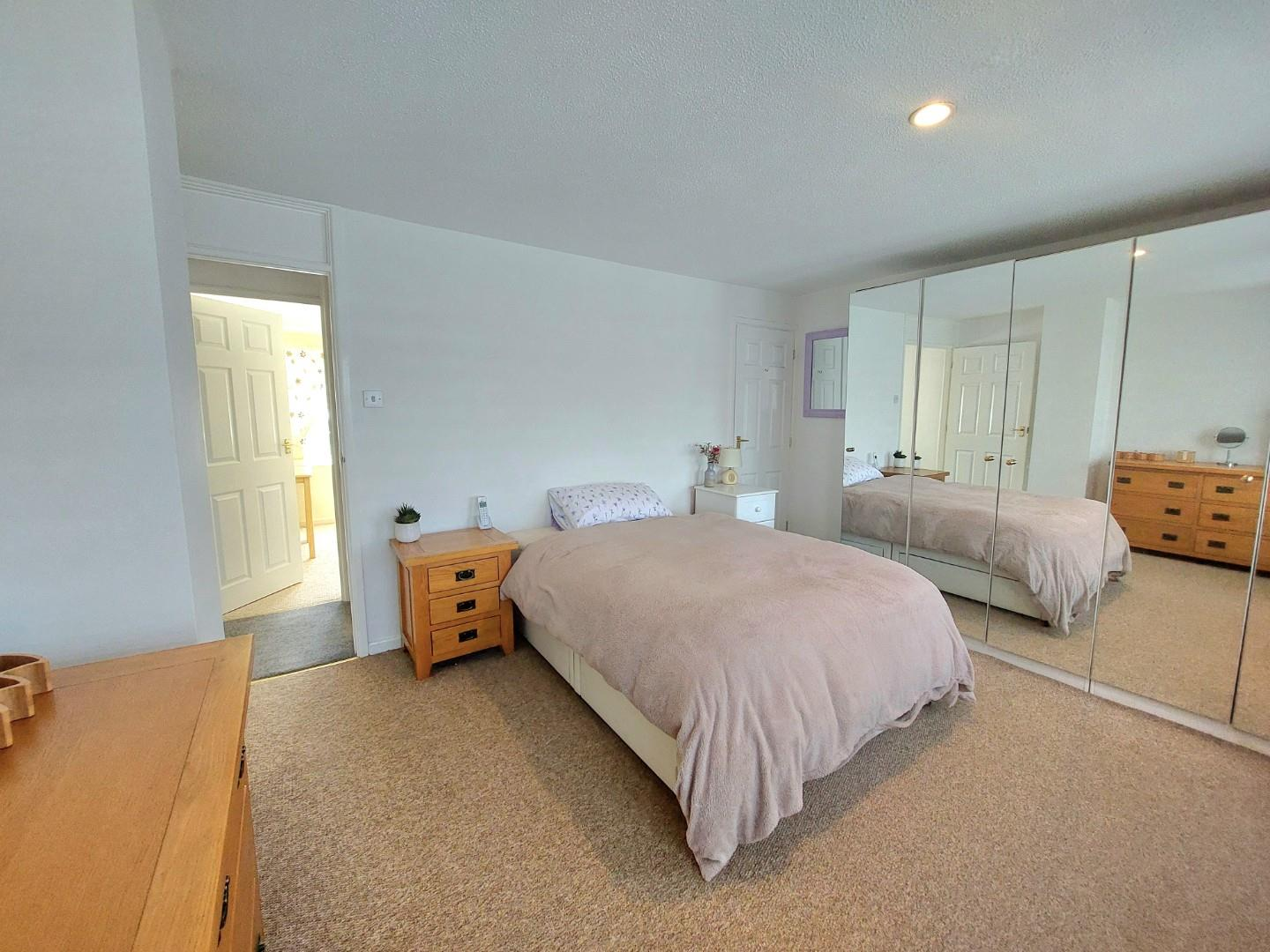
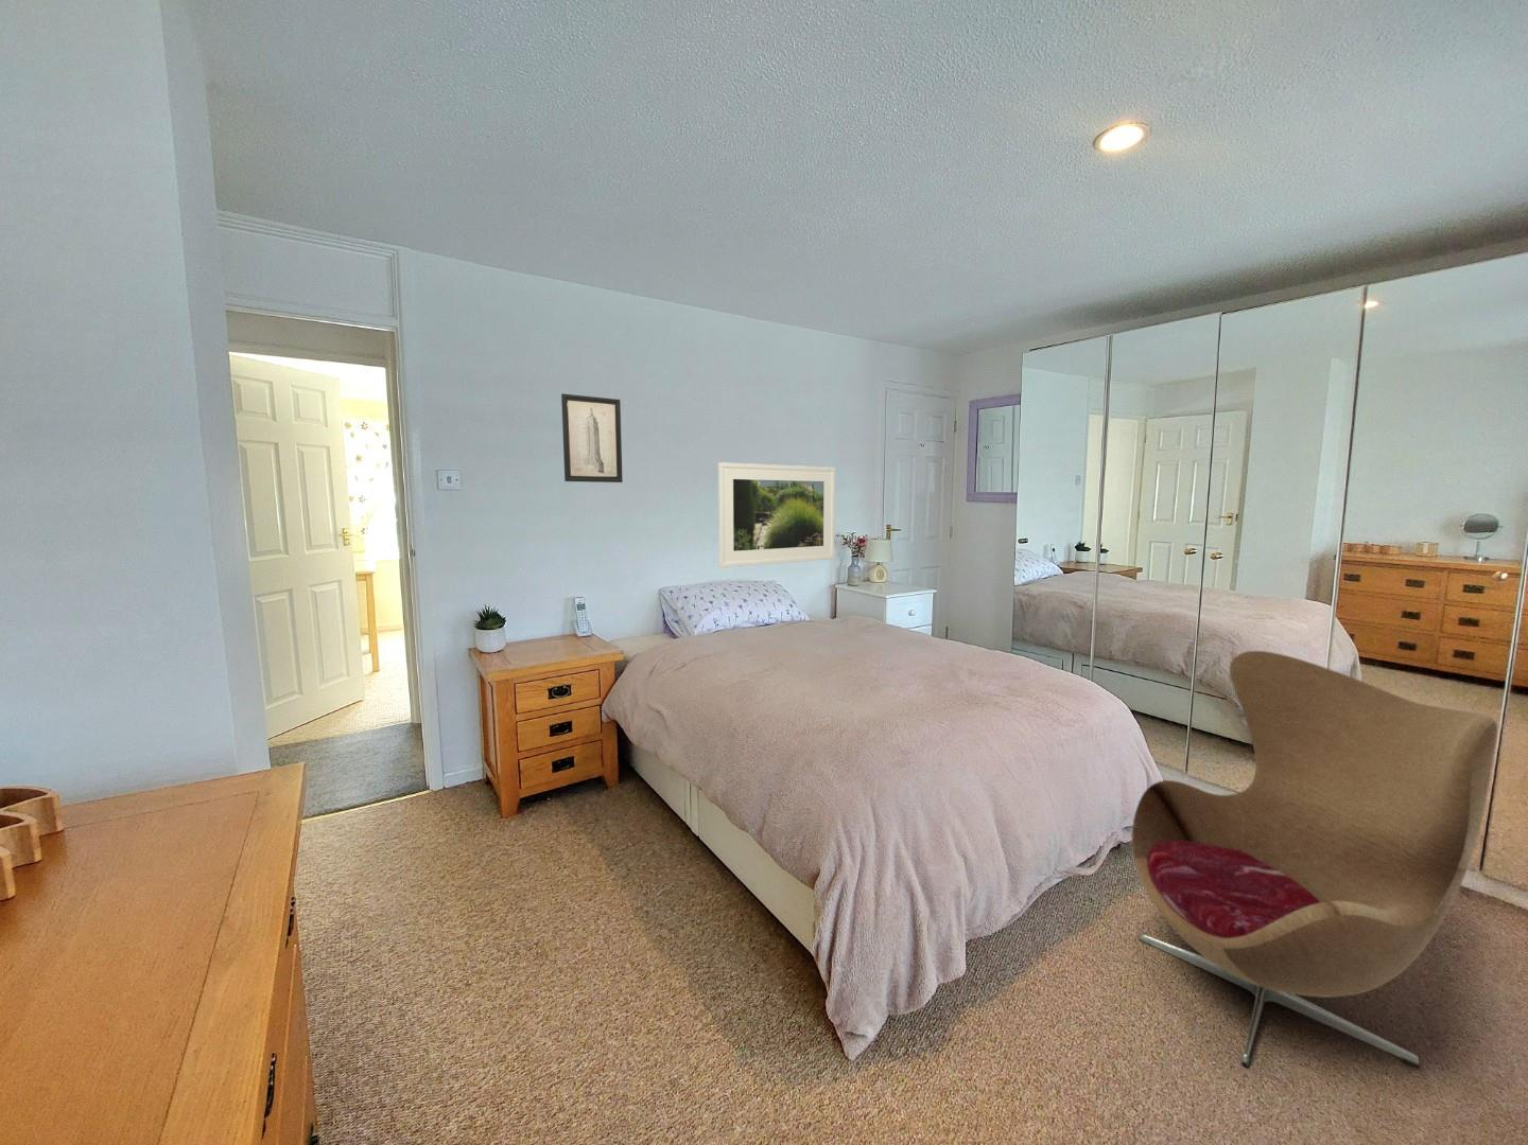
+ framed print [717,461,836,568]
+ wall art [561,392,624,483]
+ armchair [1131,649,1498,1069]
